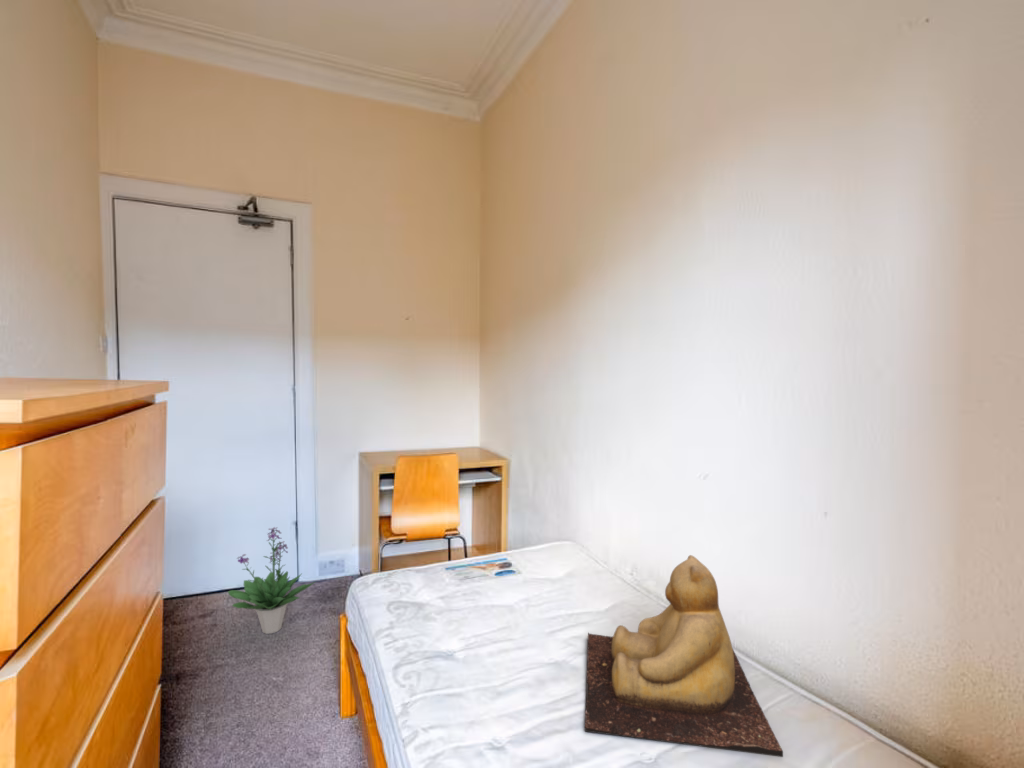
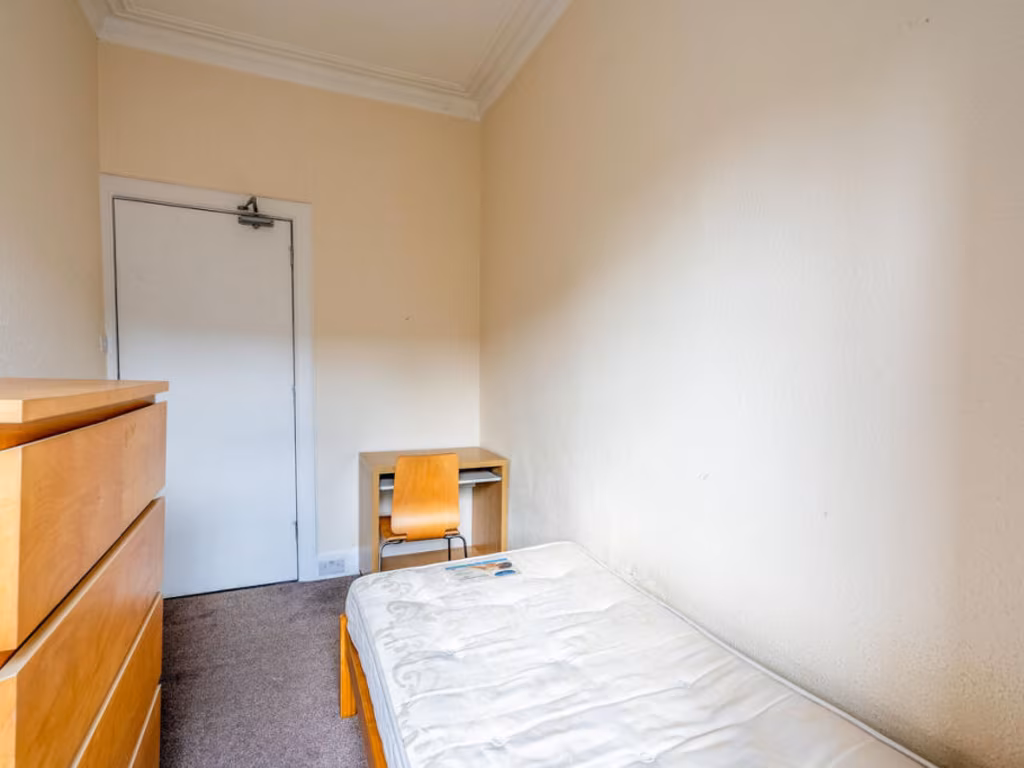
- teddy bear [584,554,784,758]
- potted plant [227,526,316,635]
